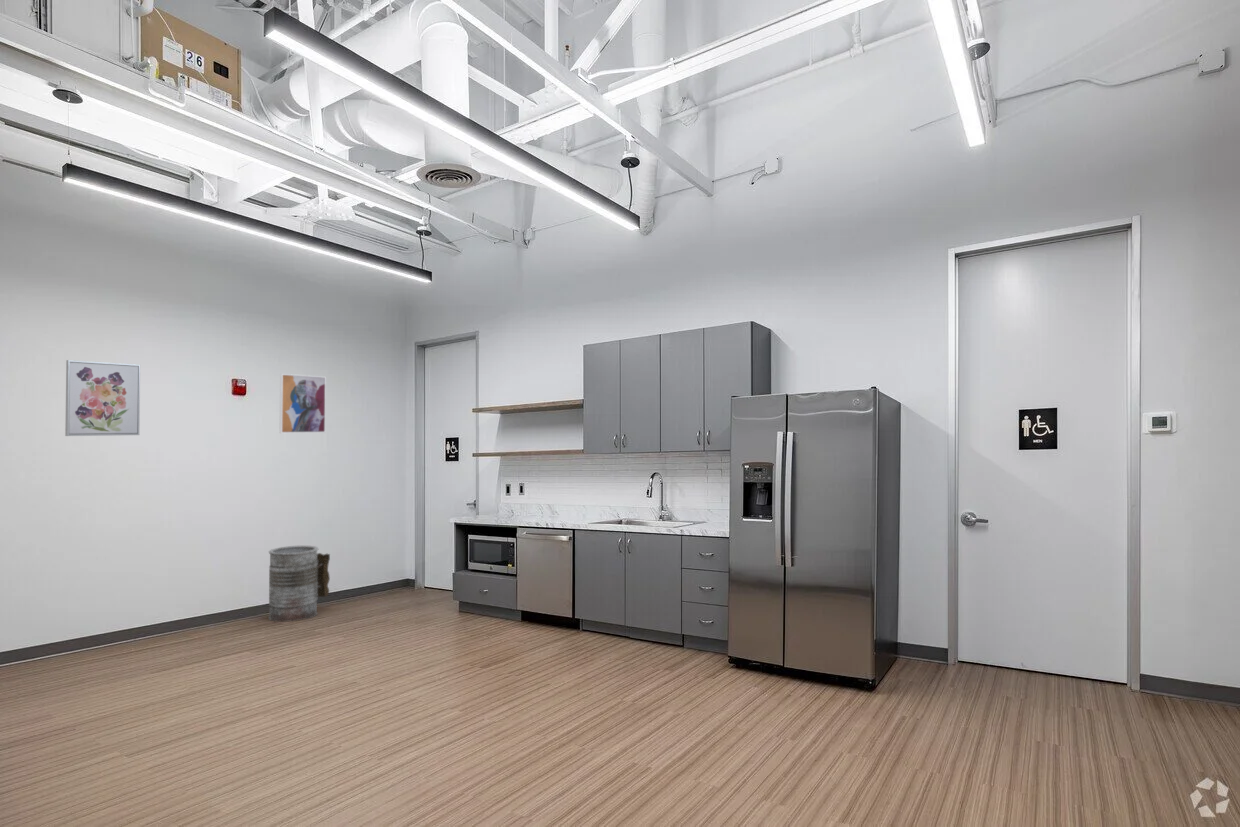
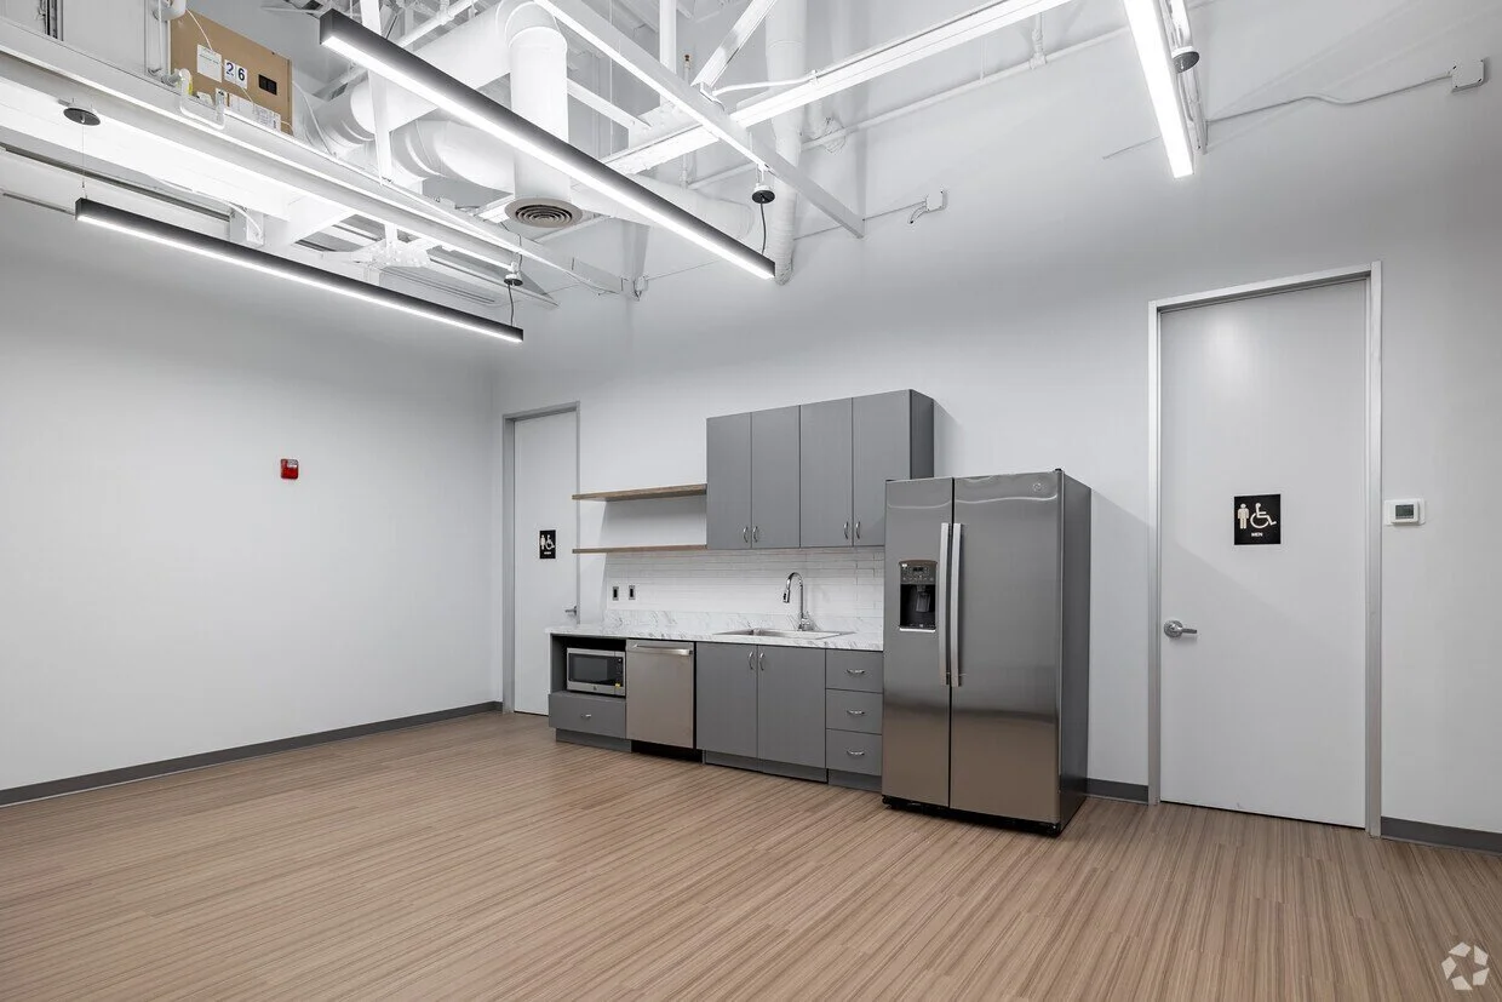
- wall art [64,359,141,437]
- wall art [279,373,327,434]
- trash can [268,544,331,623]
